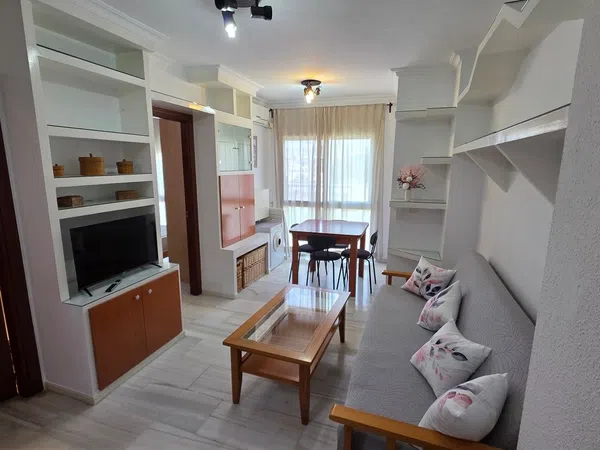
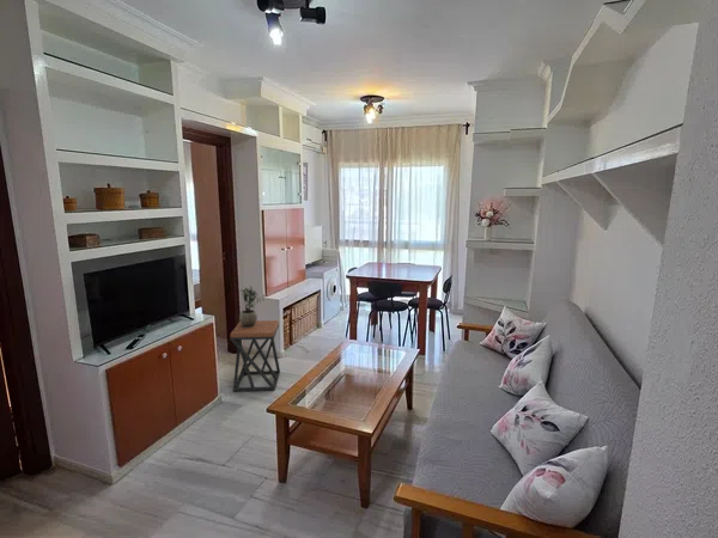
+ stool [229,319,281,392]
+ potted plant [238,286,267,328]
